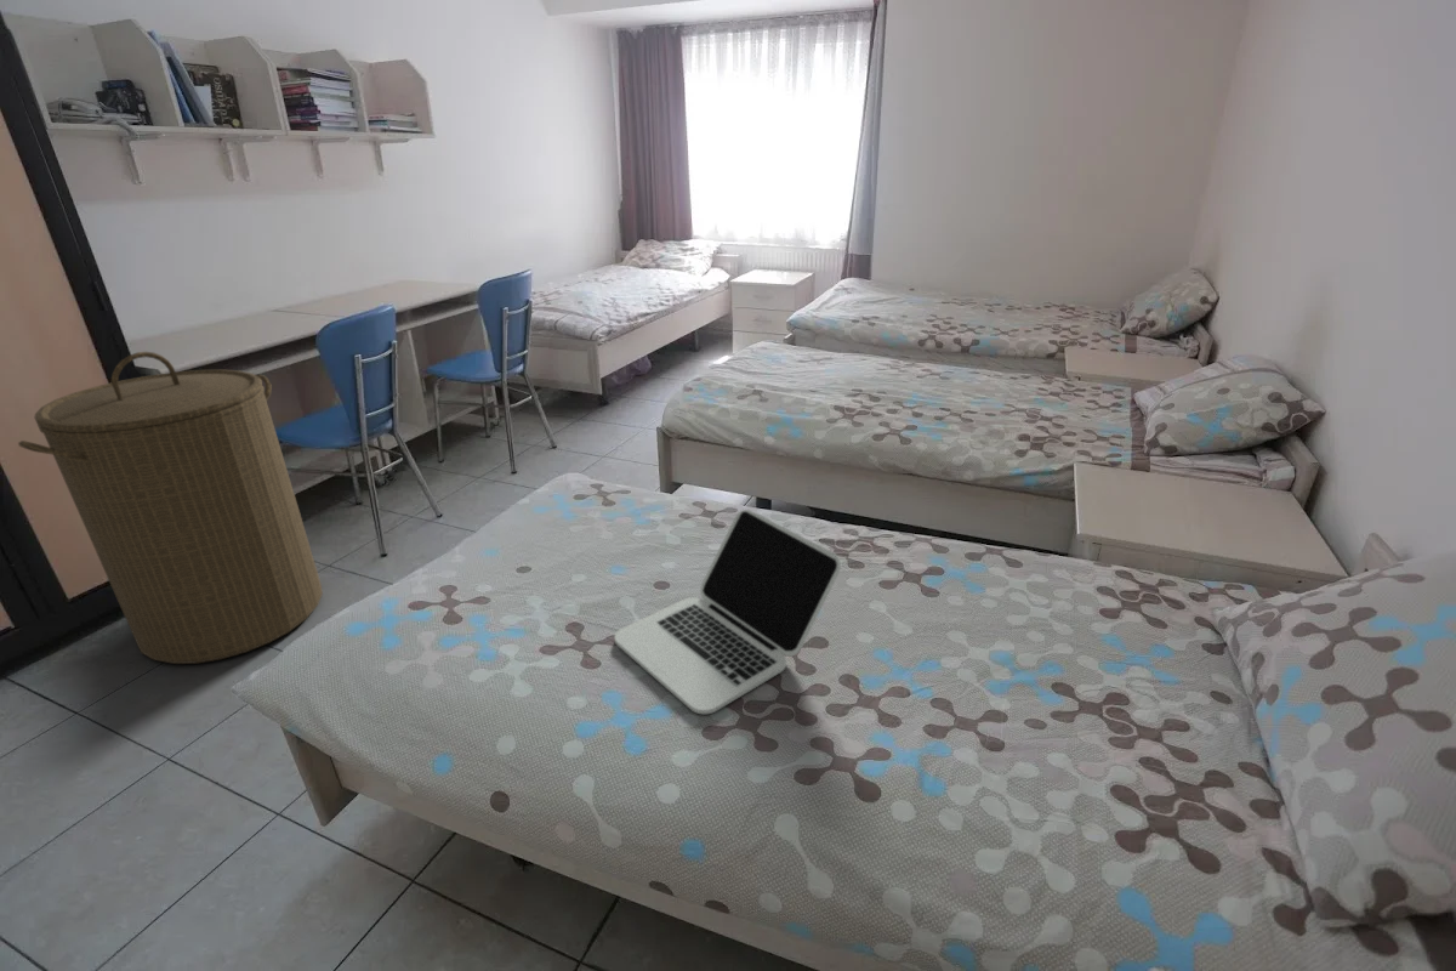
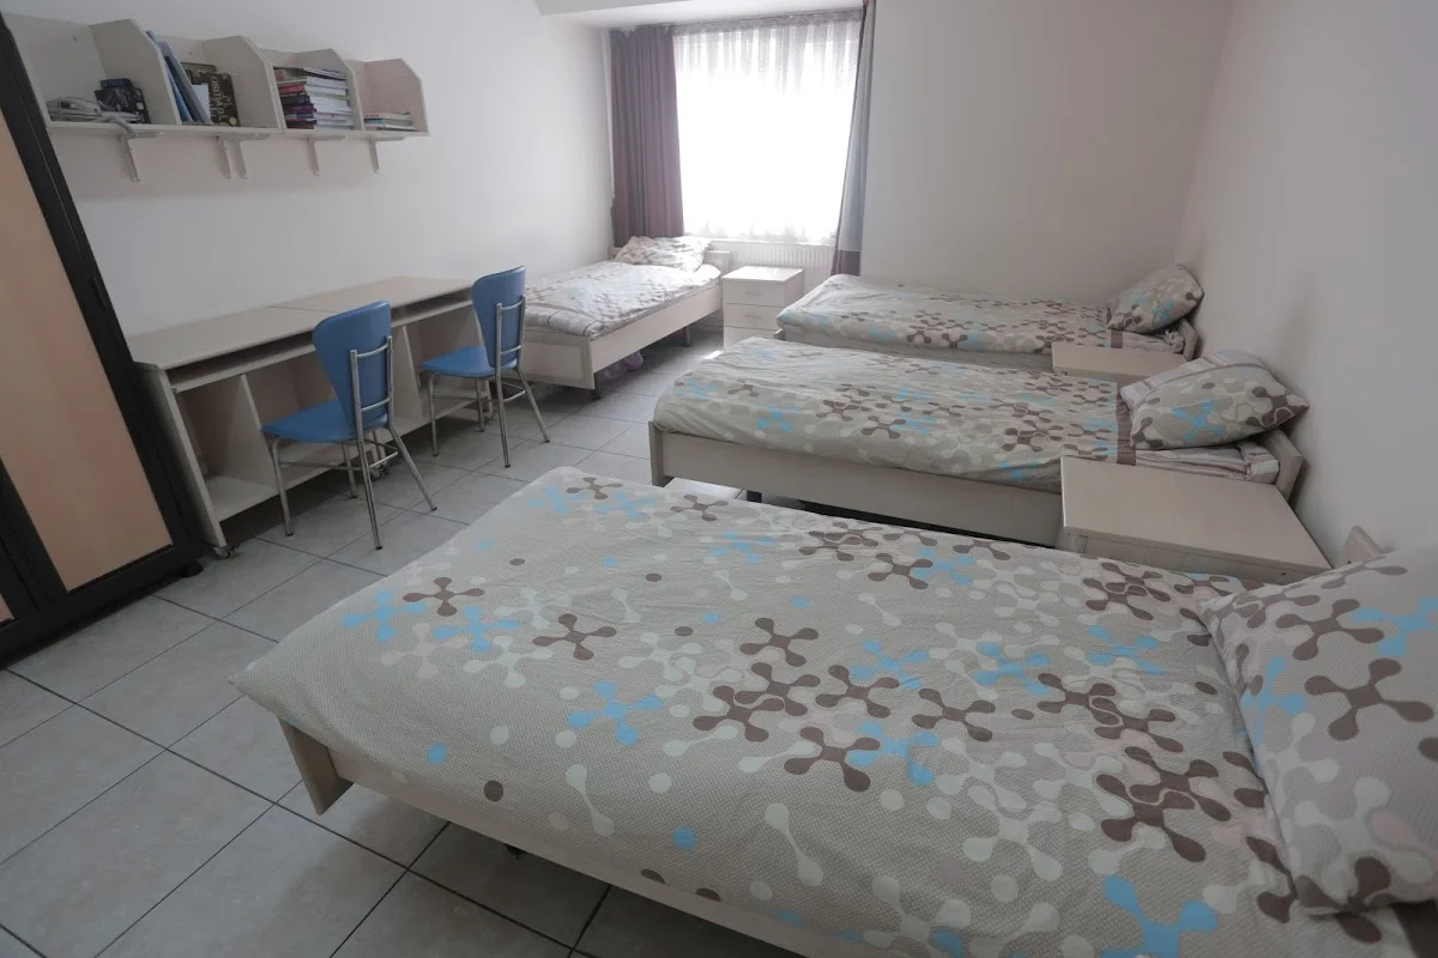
- laptop [614,509,842,715]
- laundry hamper [17,351,324,665]
